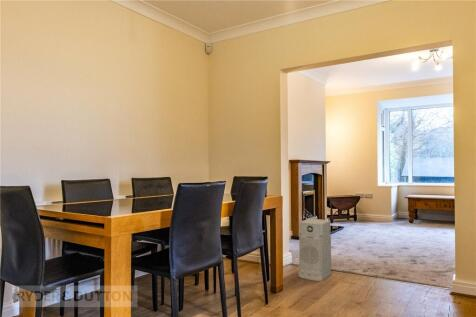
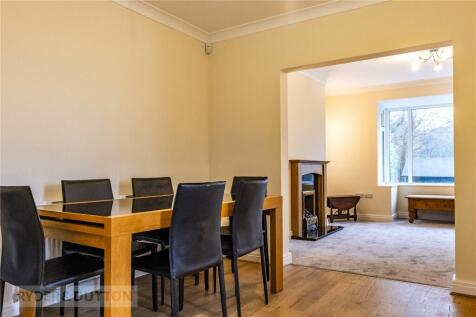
- air purifier [298,218,332,282]
